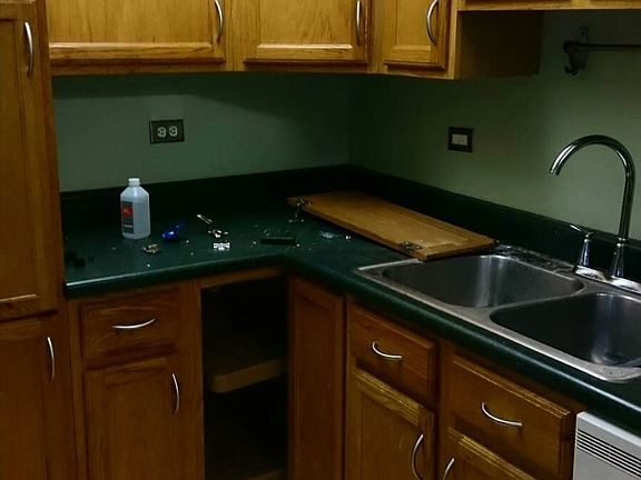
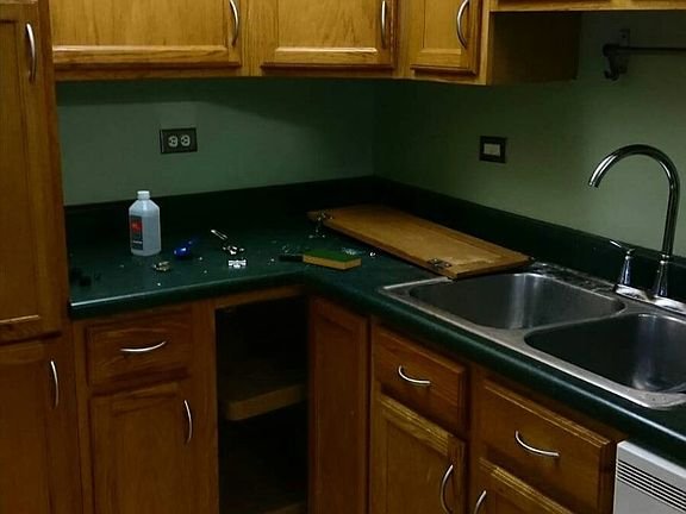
+ dish sponge [303,247,362,270]
